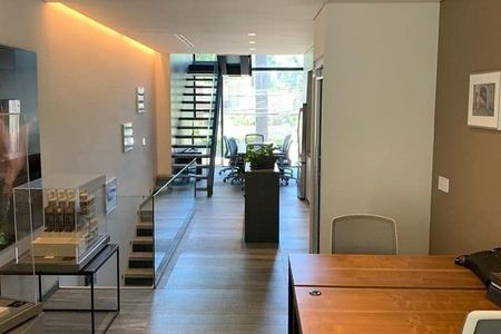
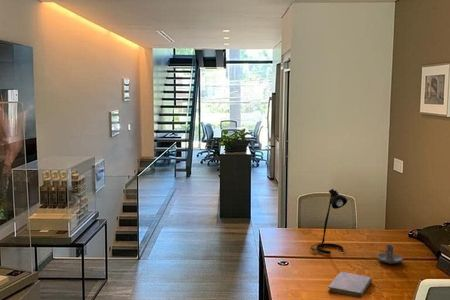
+ notebook [327,271,373,299]
+ desk lamp [310,188,348,255]
+ candle holder [376,244,404,265]
